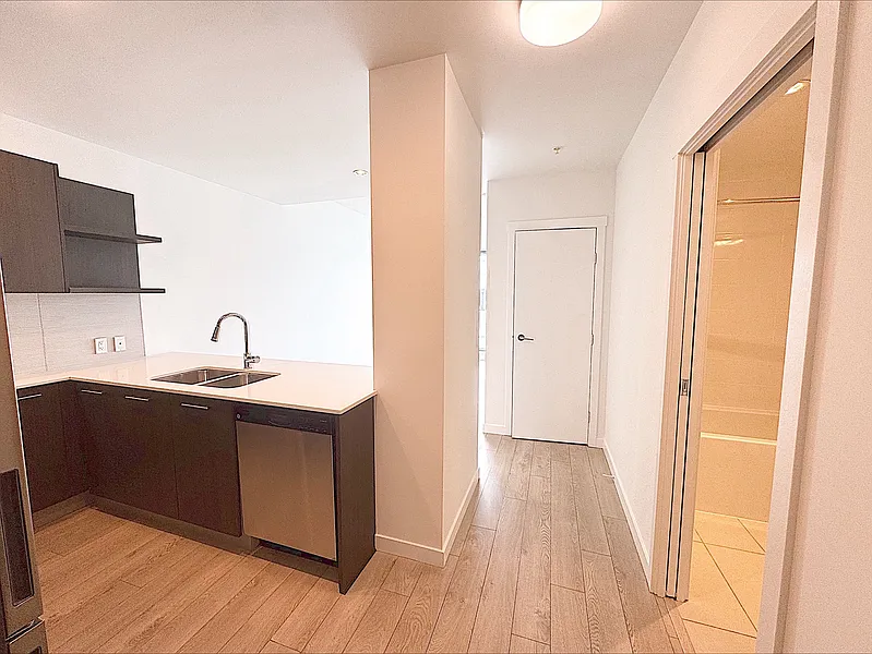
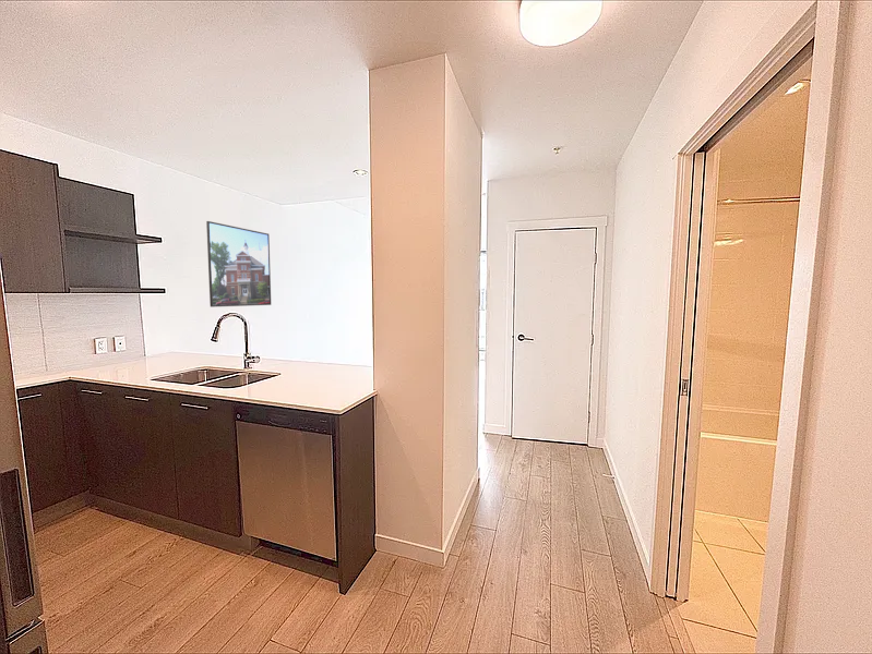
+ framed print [205,220,272,308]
